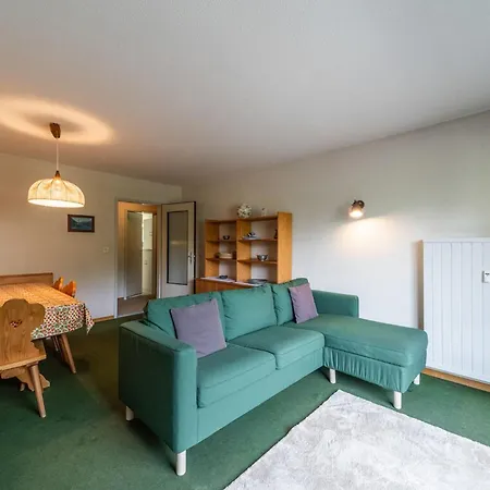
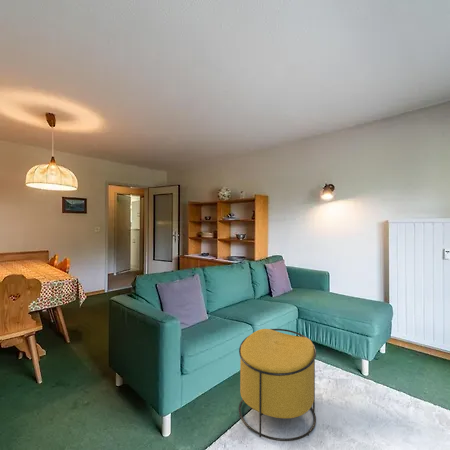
+ ottoman [238,328,317,442]
